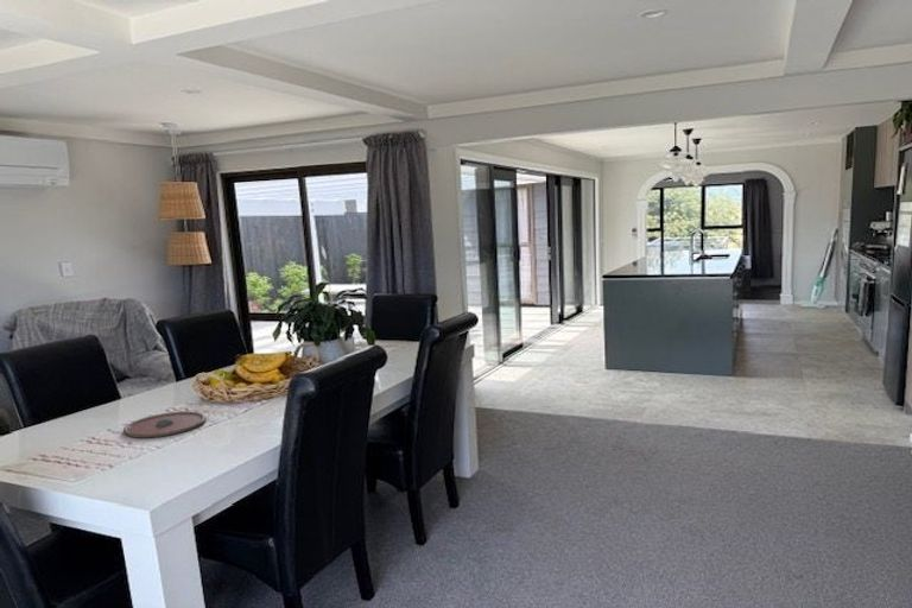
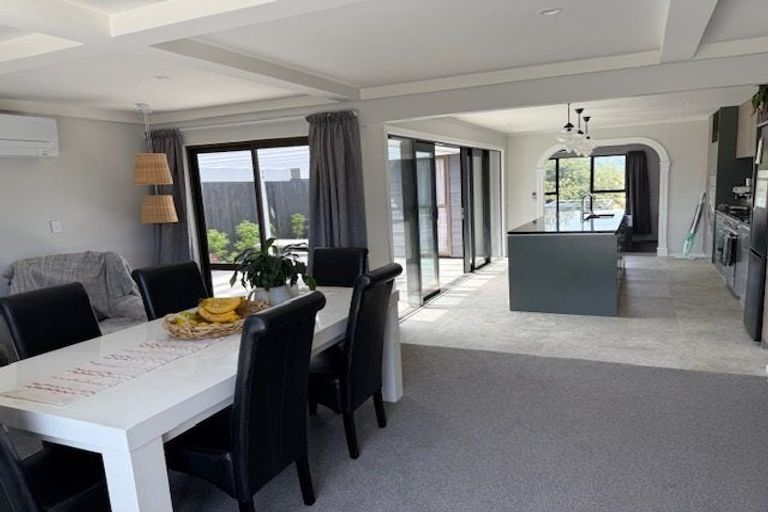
- plate [122,410,207,439]
